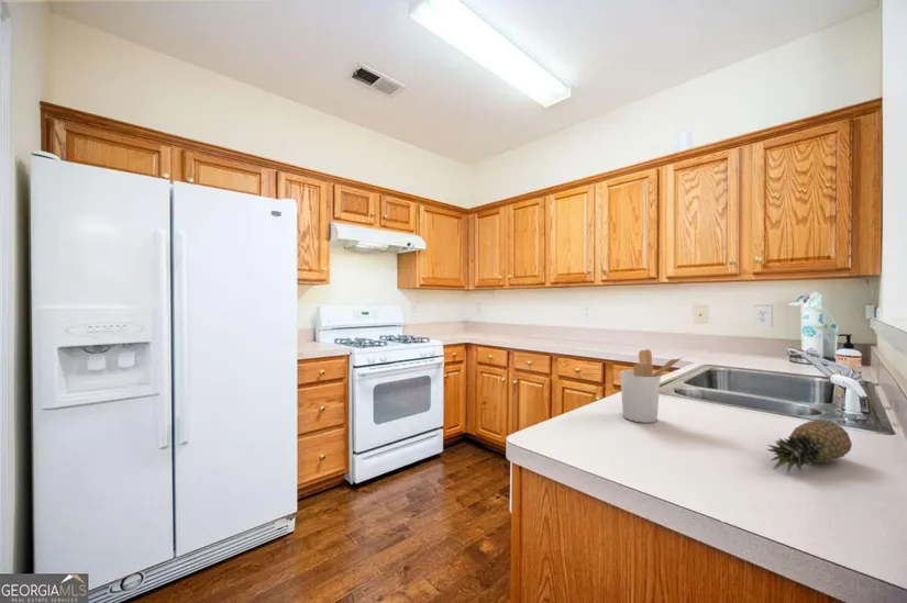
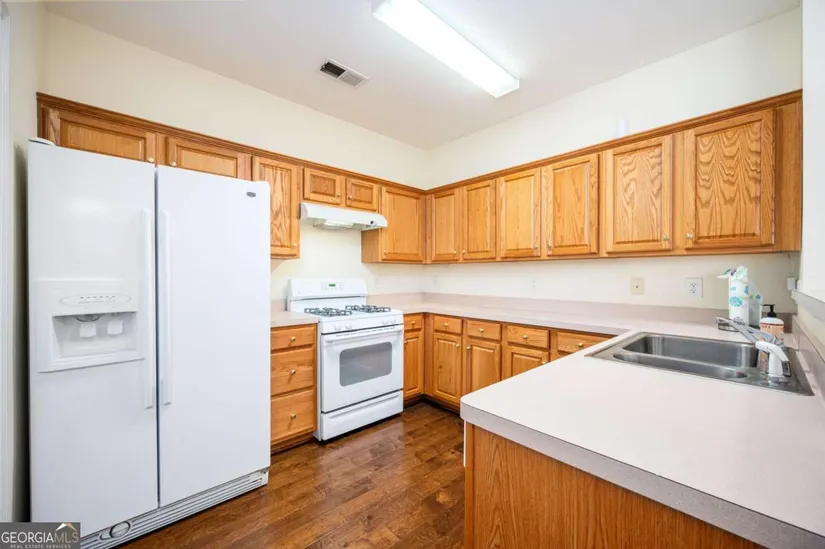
- utensil holder [619,348,684,424]
- fruit [766,418,853,476]
